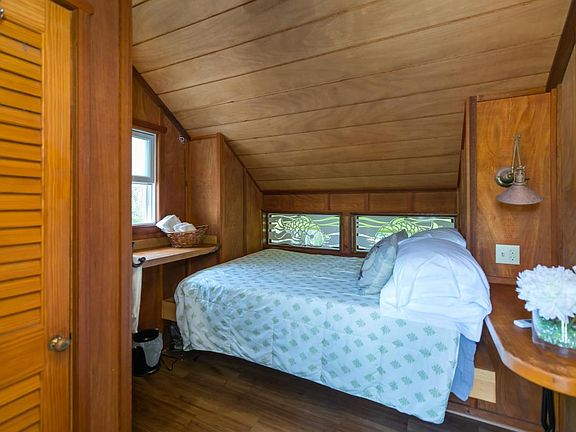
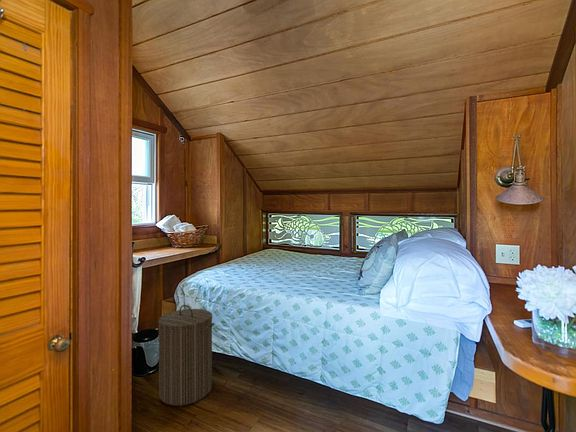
+ laundry hamper [157,304,216,407]
